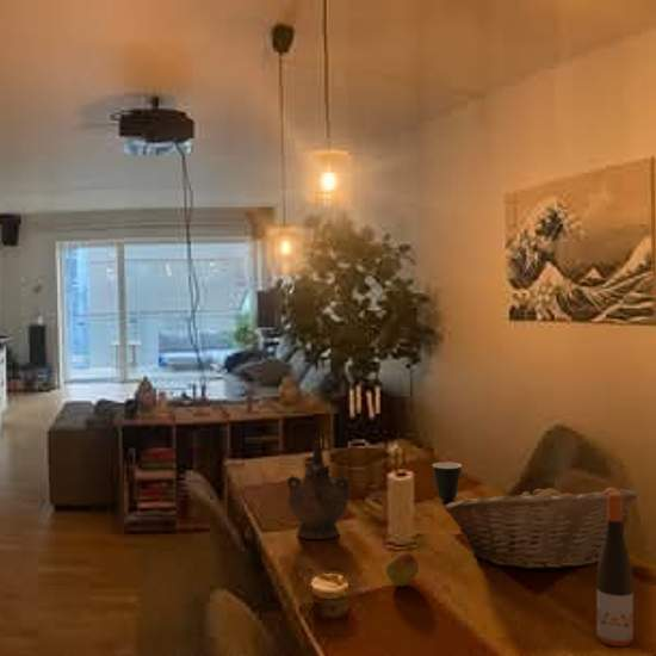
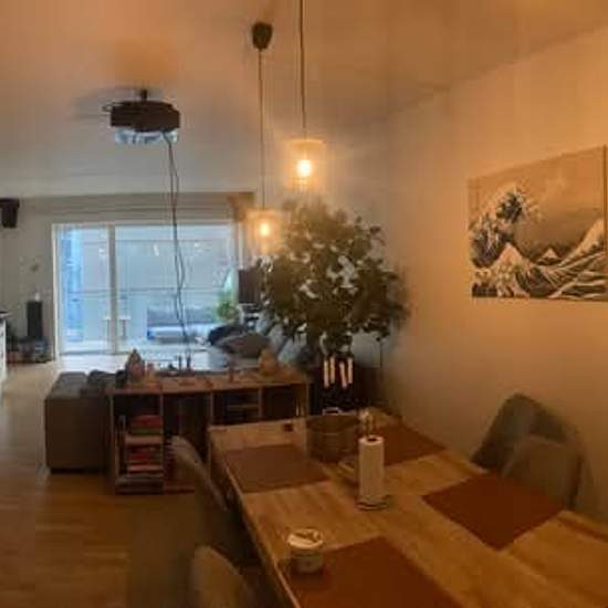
- apple [385,550,420,587]
- fruit basket [443,481,638,570]
- mug [432,460,463,502]
- wine bottle [595,493,635,648]
- ceremonial vessel [285,439,351,540]
